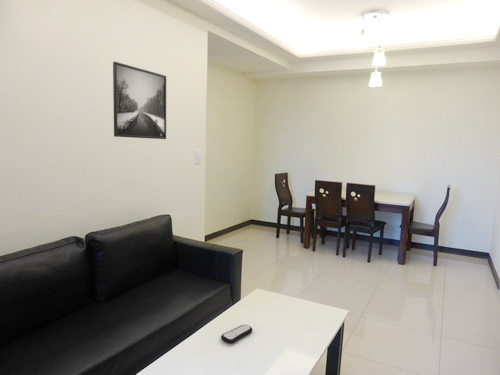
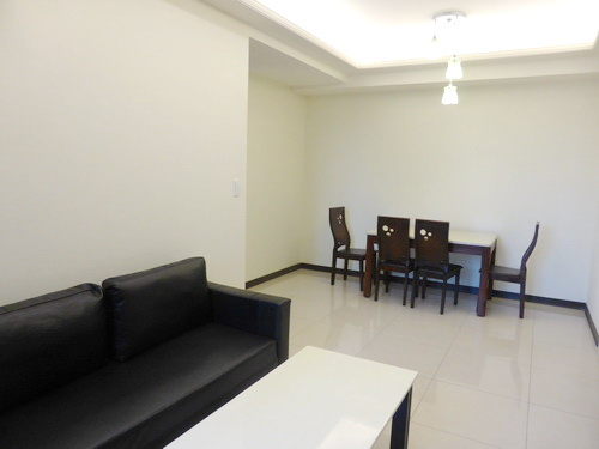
- remote control [220,324,253,344]
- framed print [112,61,167,140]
